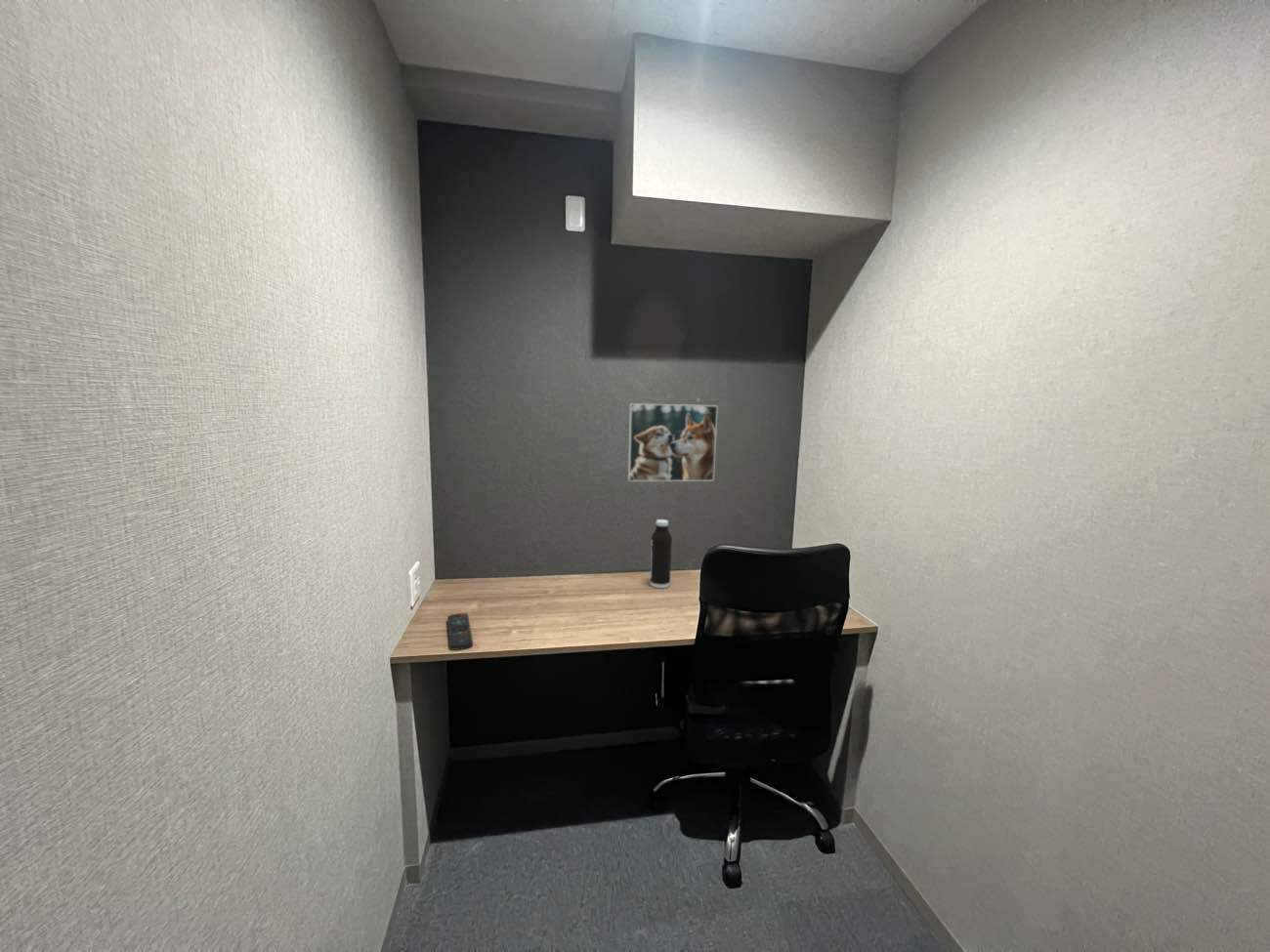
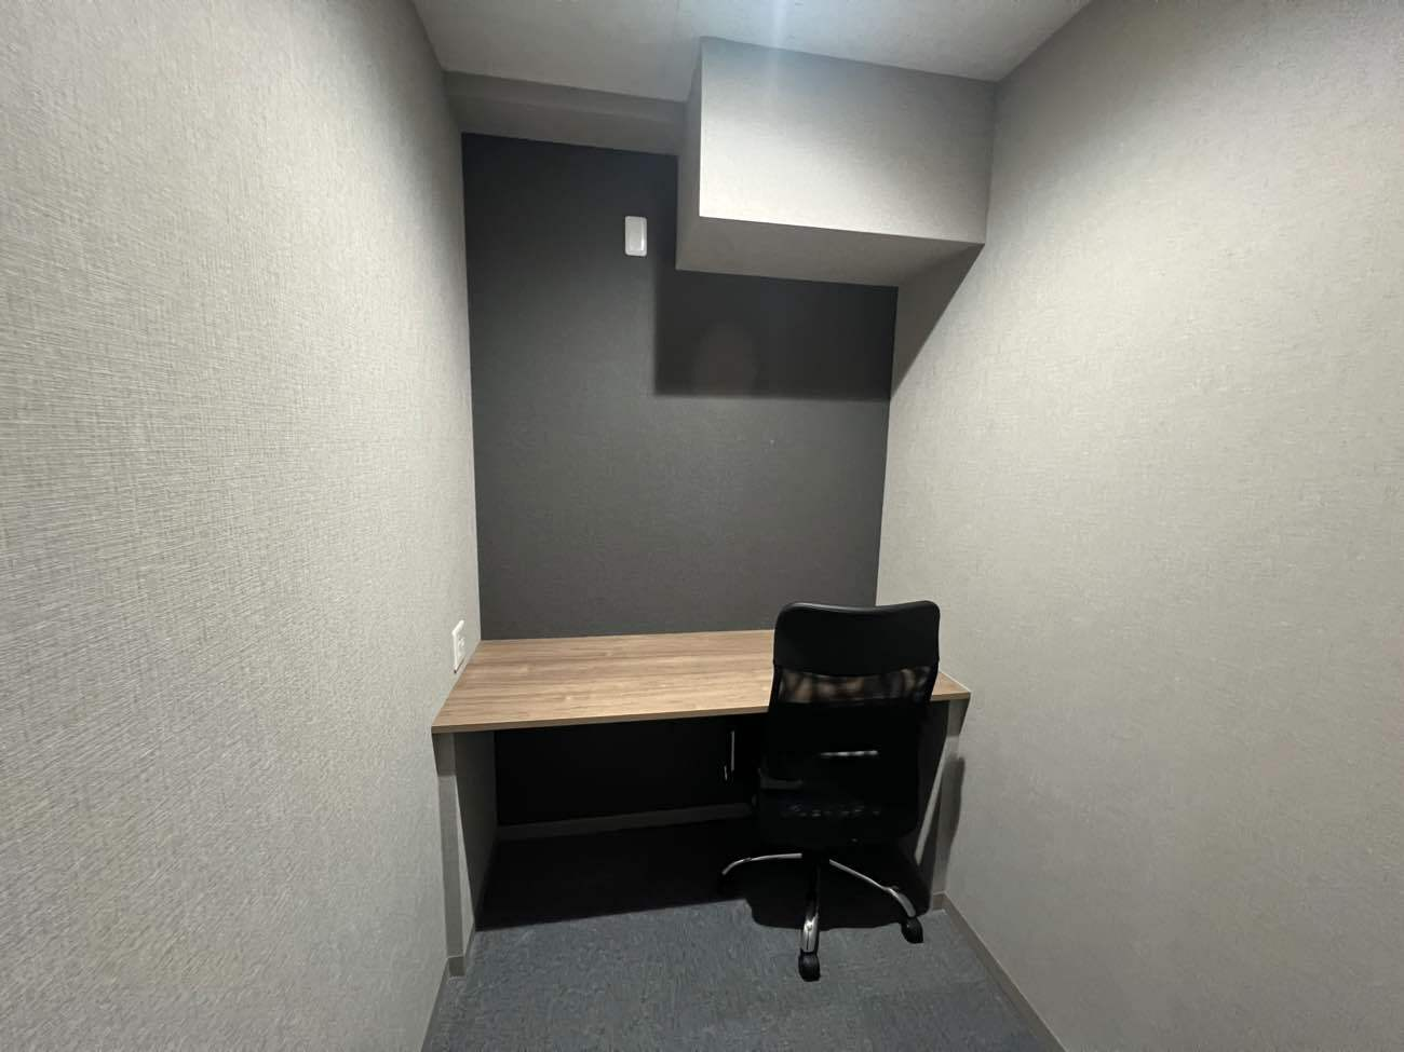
- water bottle [649,518,673,590]
- remote control [446,612,474,651]
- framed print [627,402,719,482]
